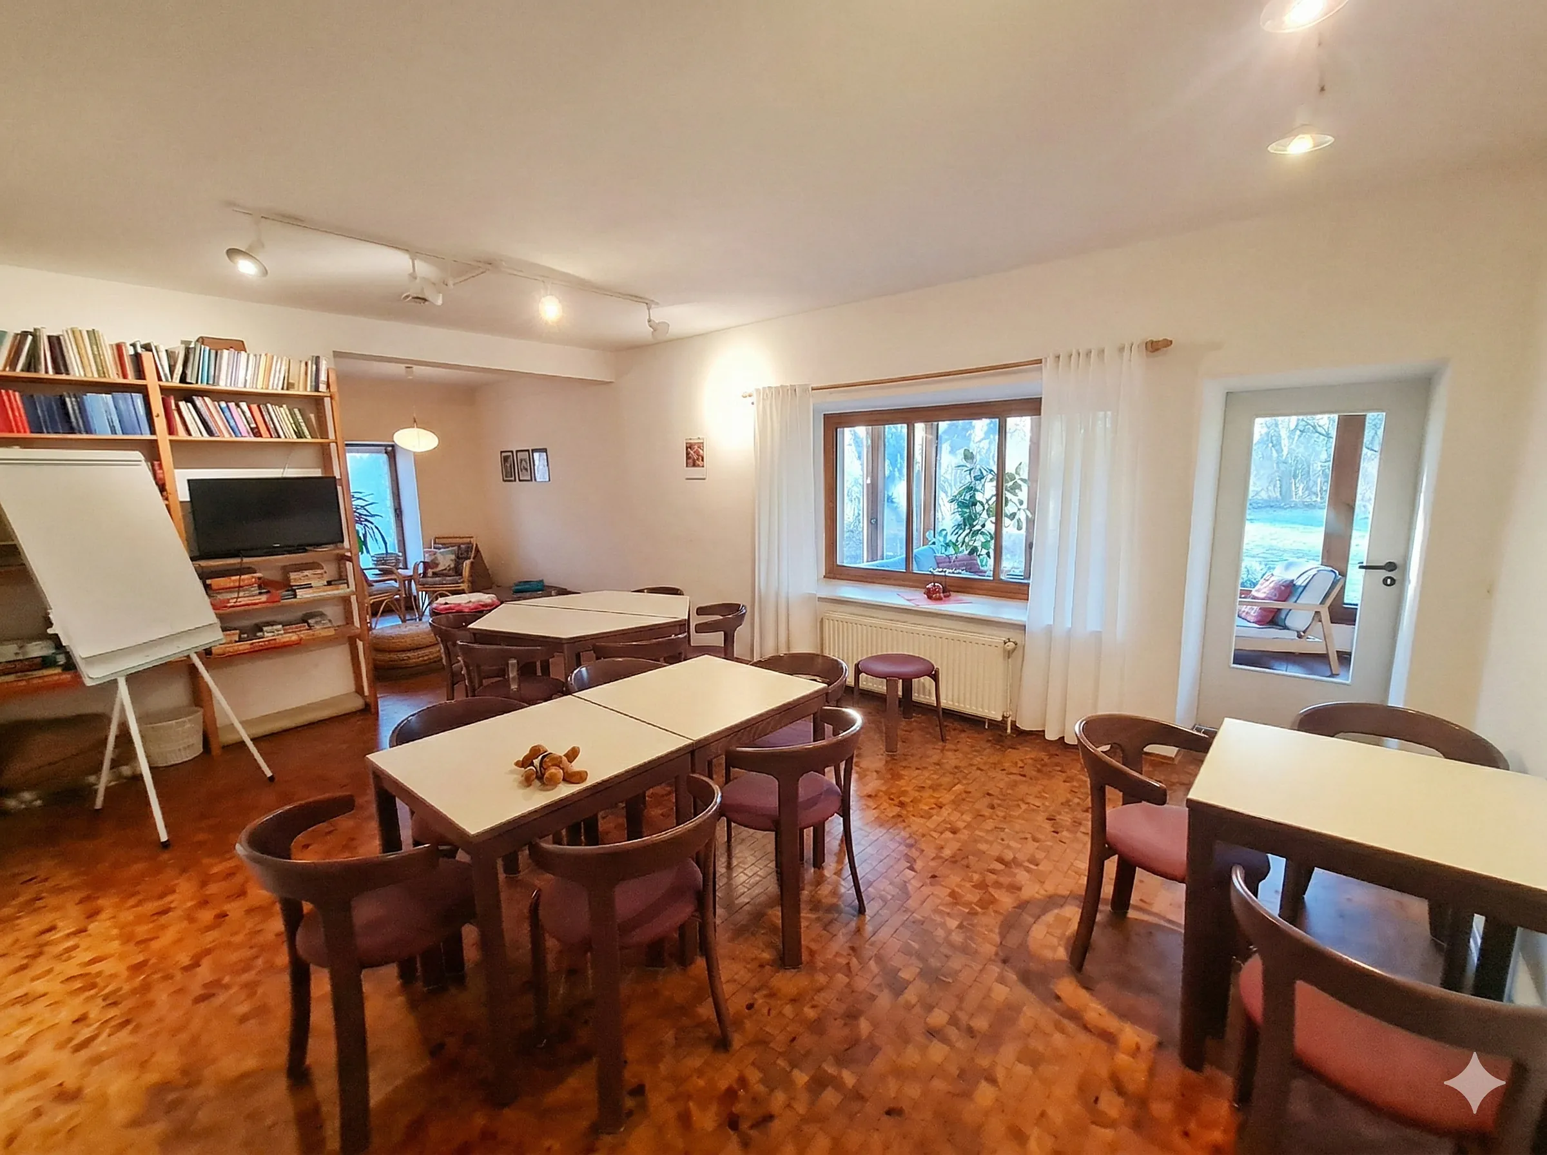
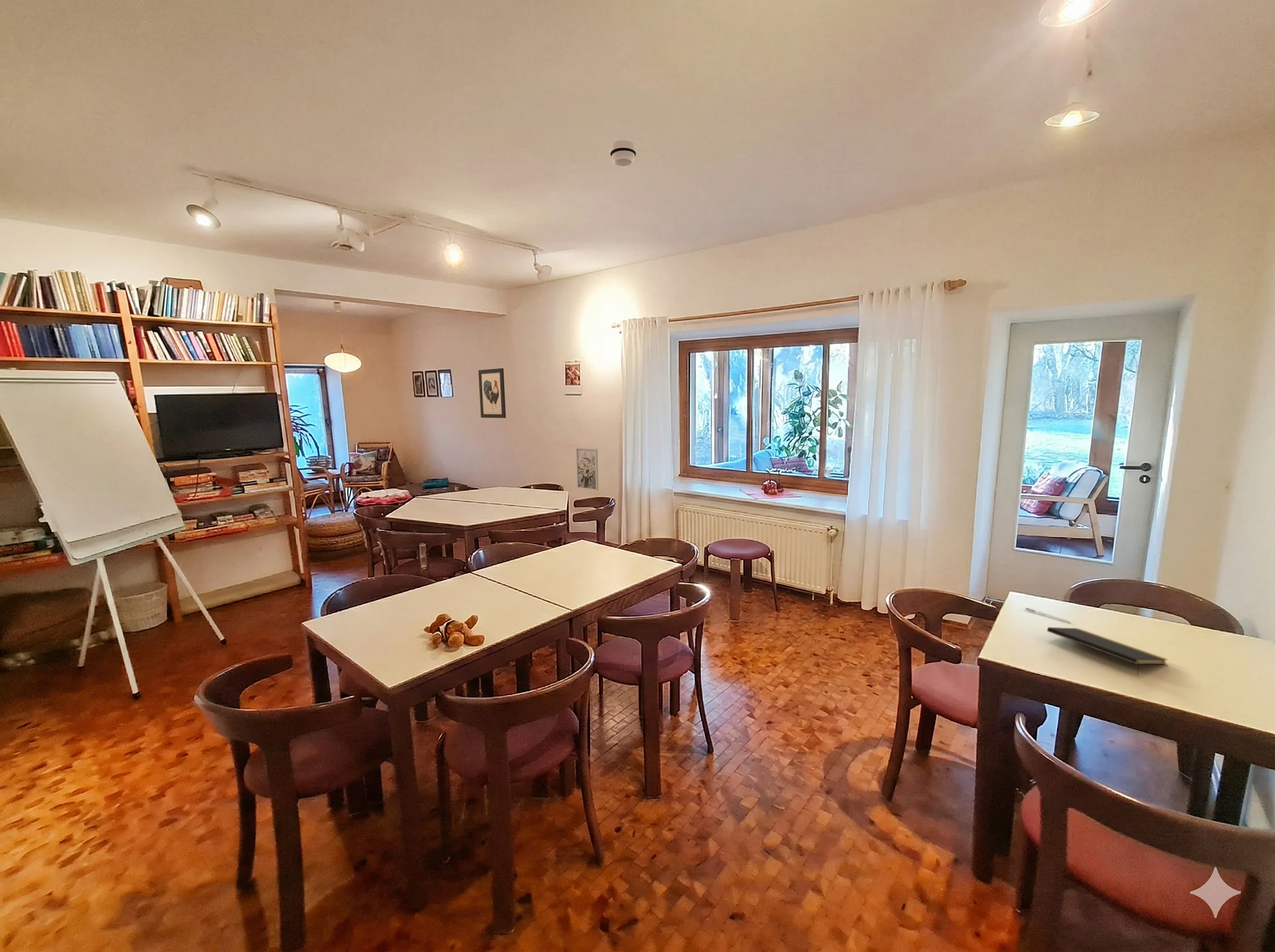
+ pen [1025,607,1072,623]
+ notepad [1047,627,1168,676]
+ smoke detector [609,140,637,167]
+ wall art [575,447,599,491]
+ wall art [478,368,506,419]
